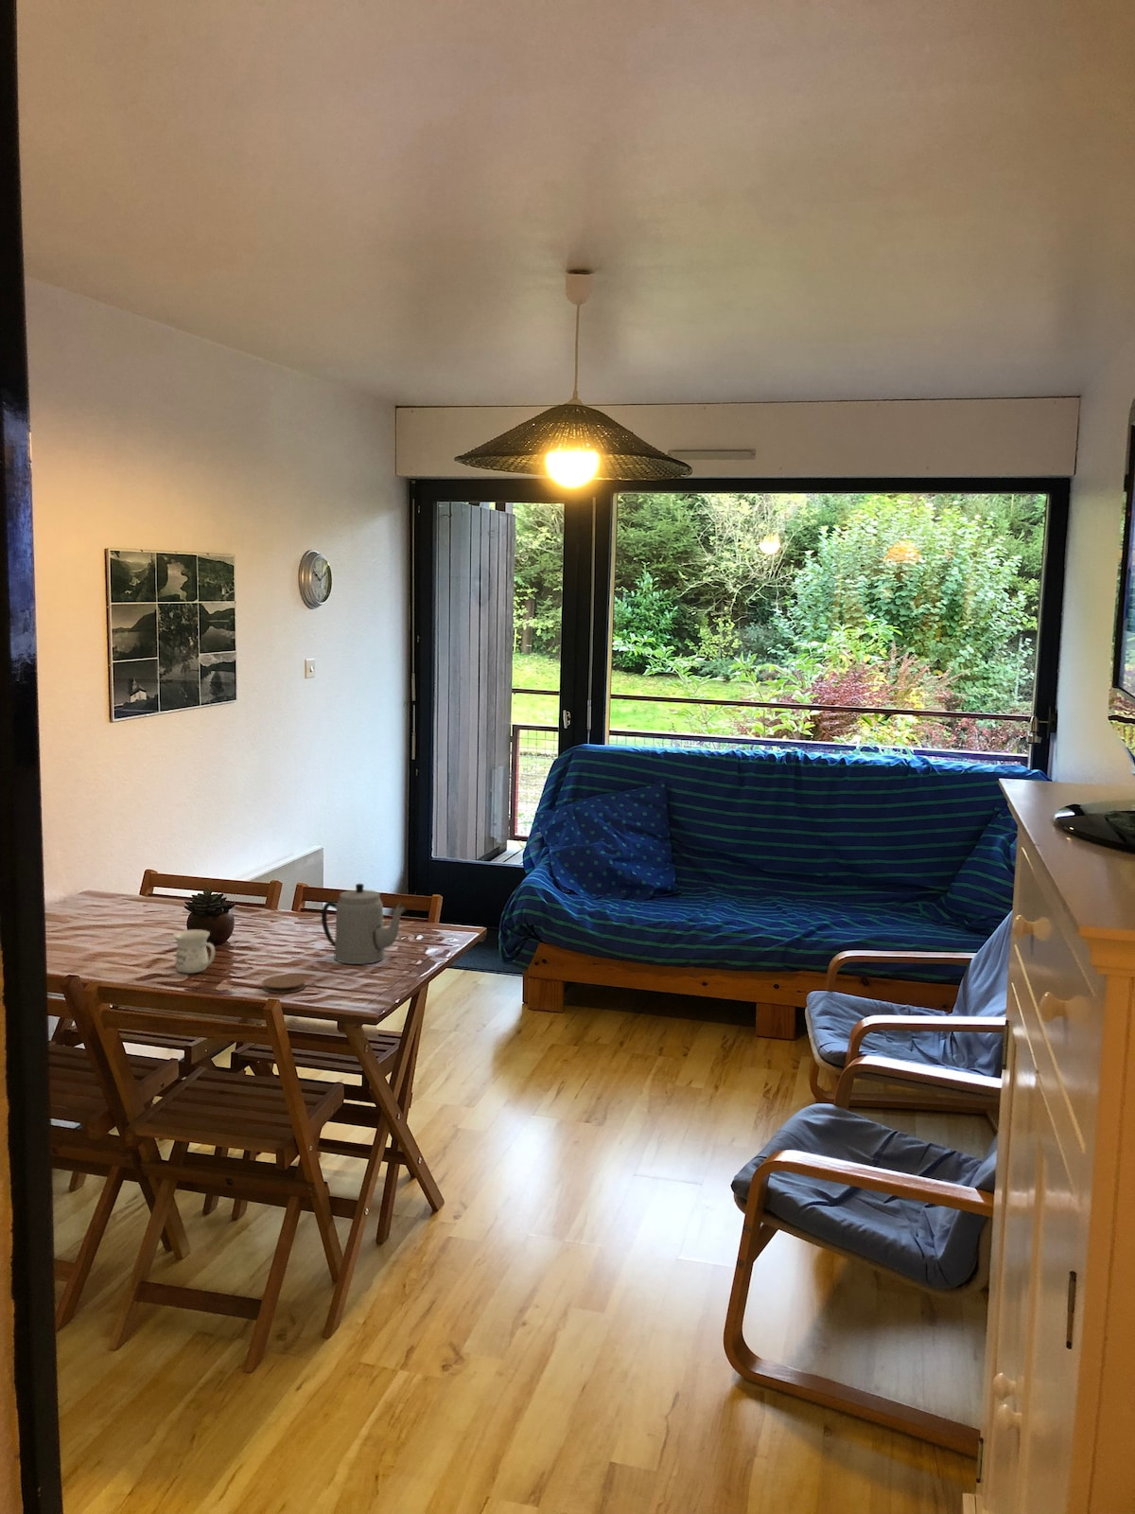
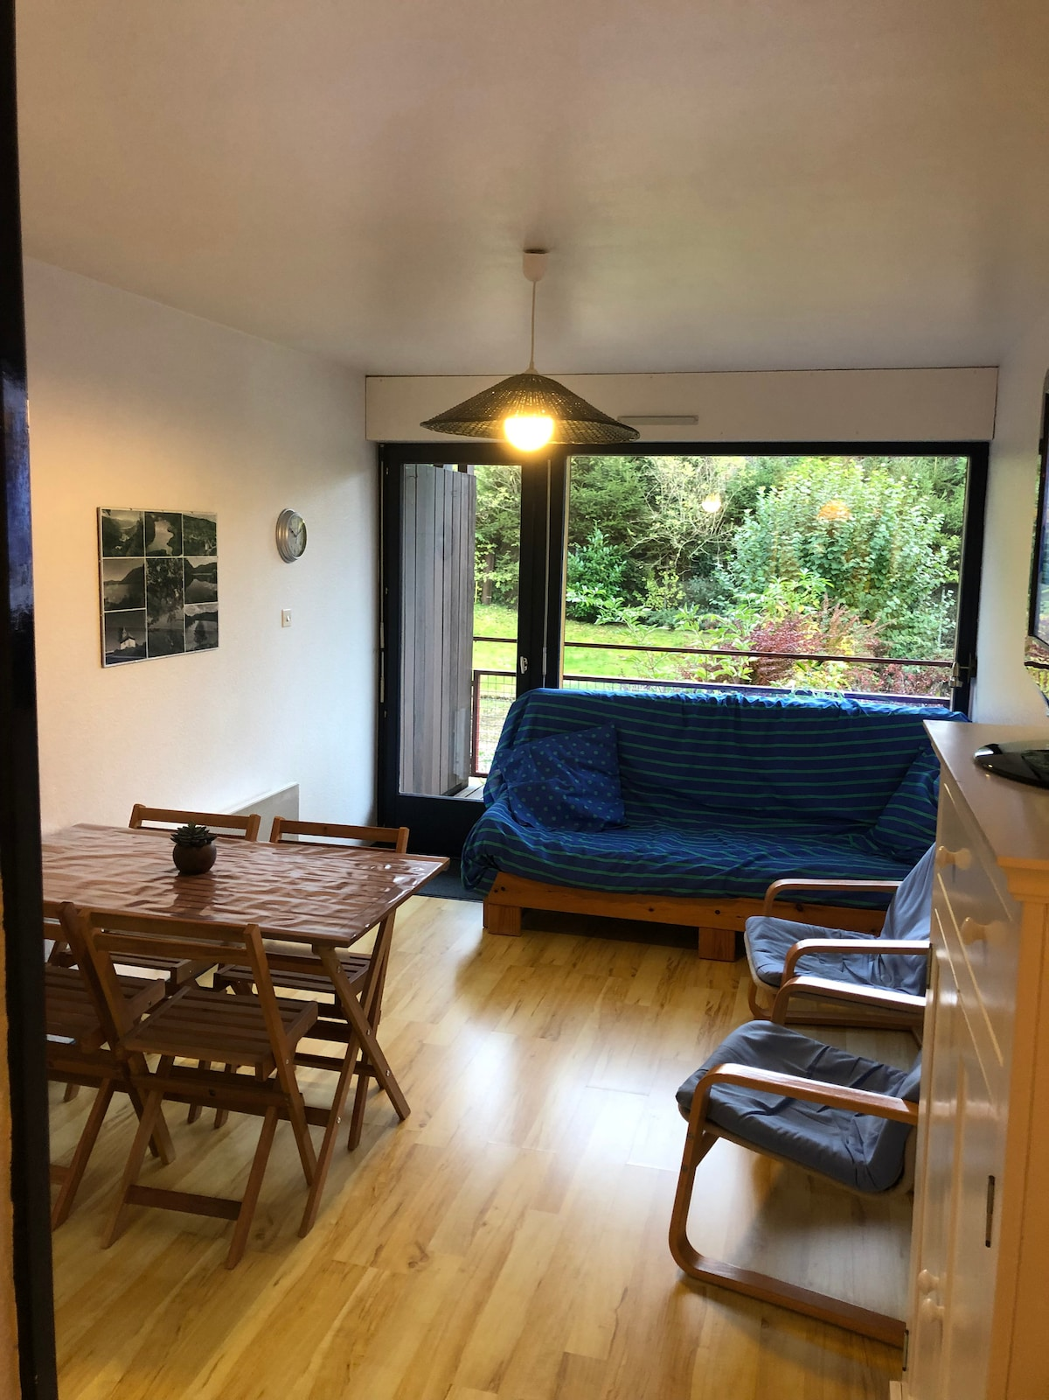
- teapot [321,883,405,966]
- mug [172,929,216,975]
- coaster [261,974,306,993]
